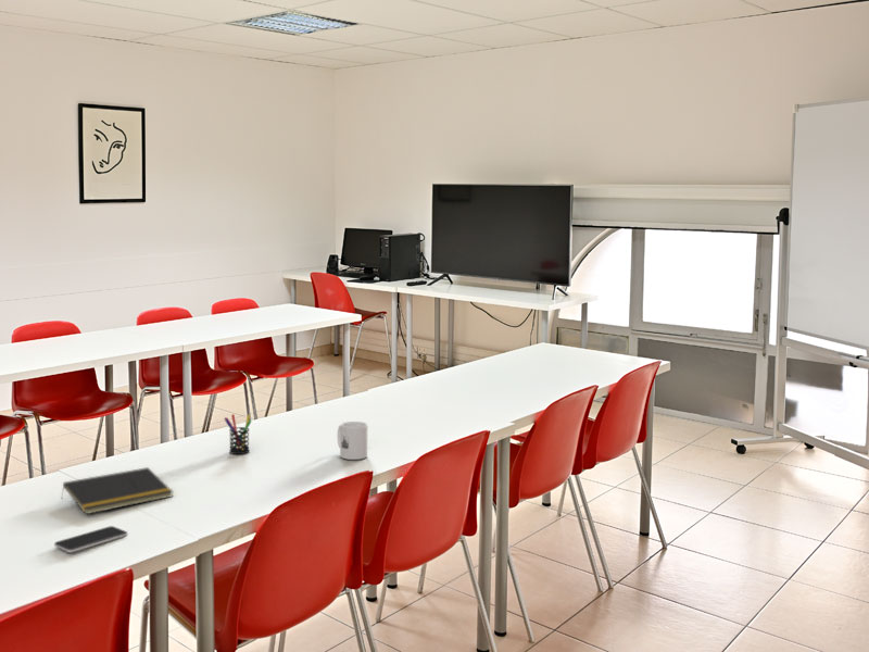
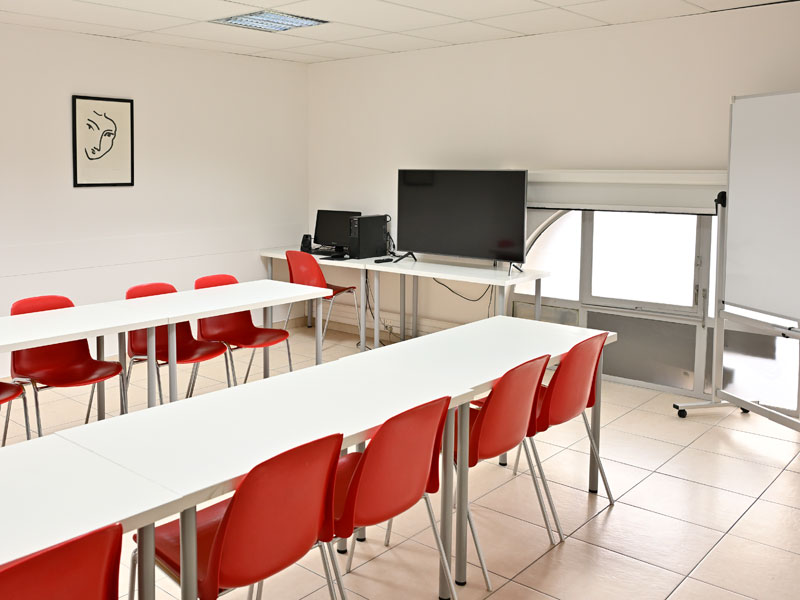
- smartphone [53,525,128,553]
- notepad [60,466,174,515]
- pen holder [223,413,252,455]
- mug [337,421,368,461]
